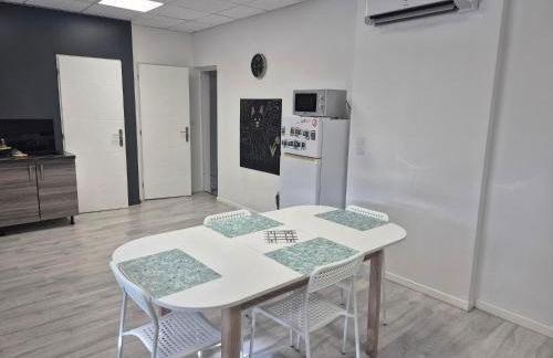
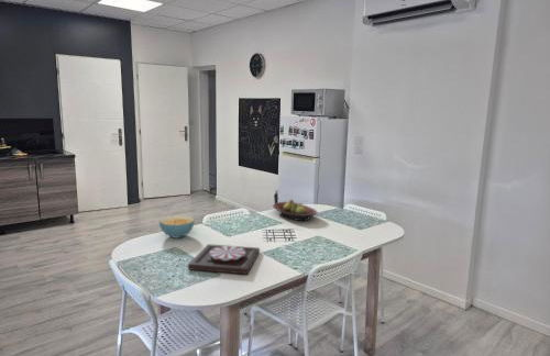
+ fruit bowl [272,199,318,222]
+ plate [187,243,261,276]
+ cereal bowl [158,214,196,240]
